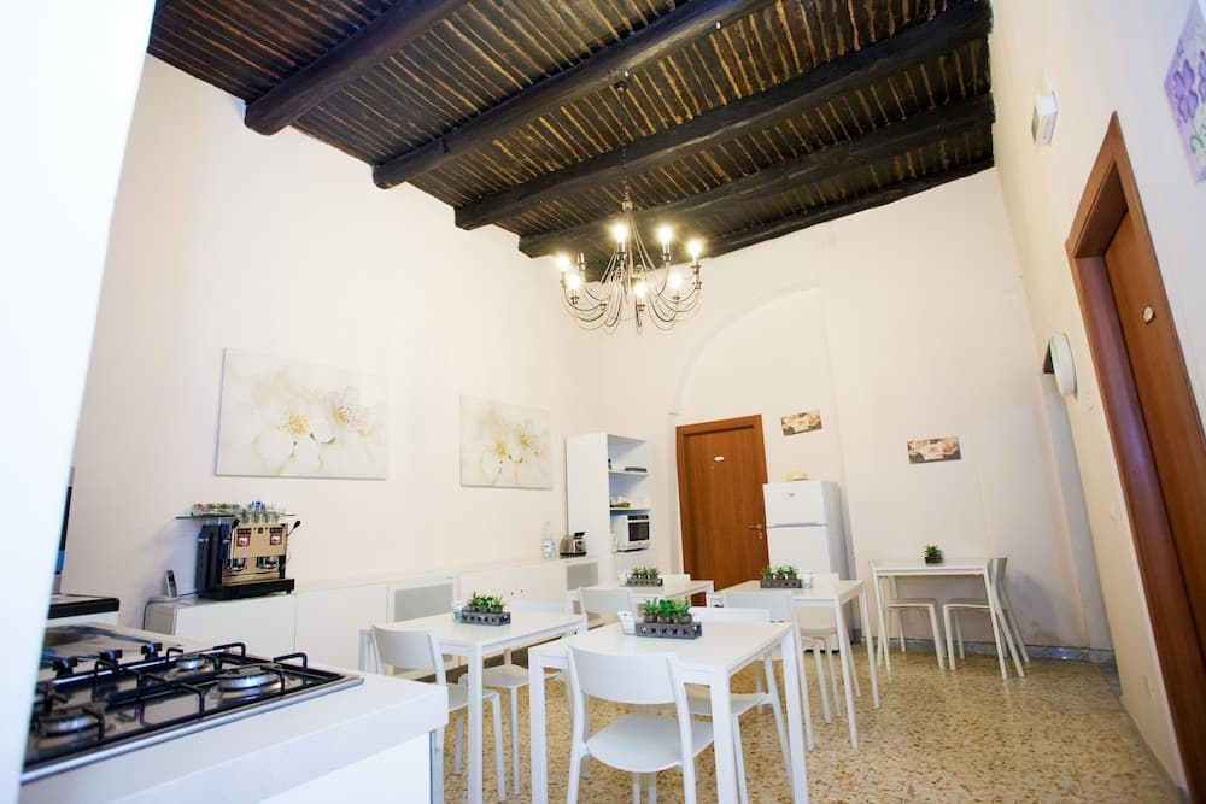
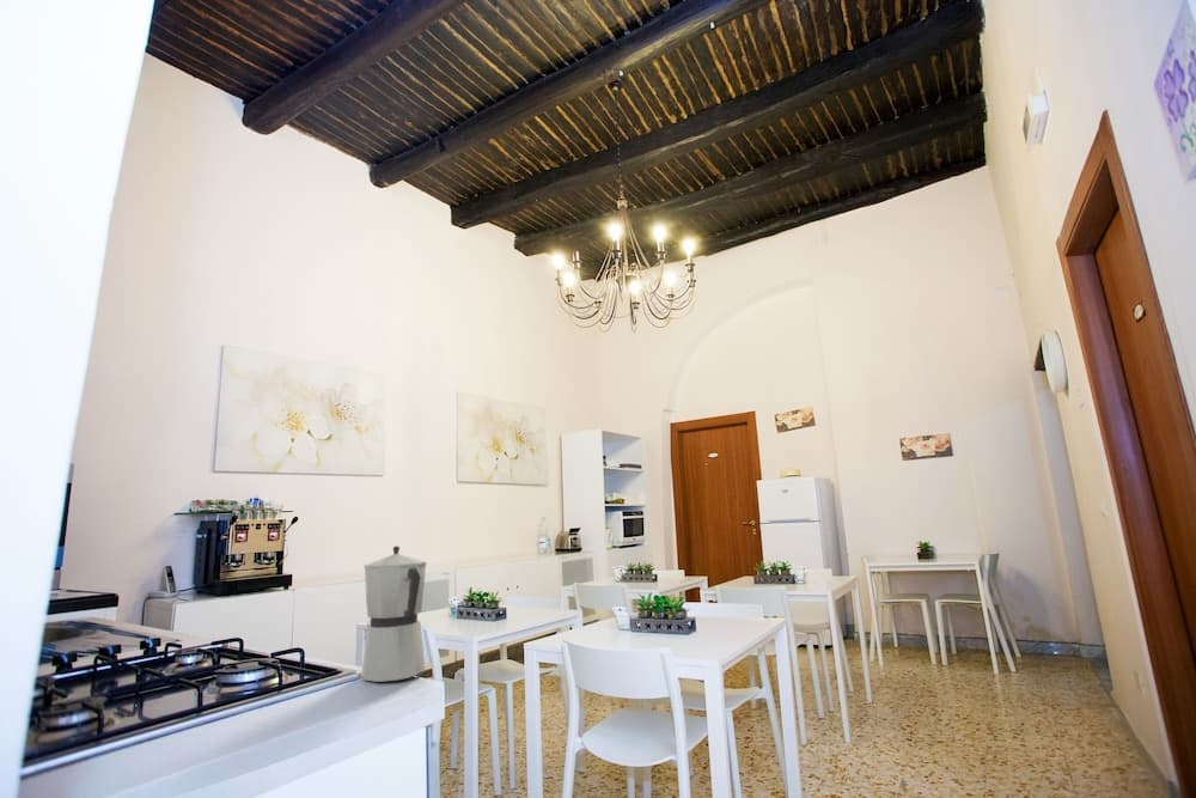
+ coffeepot [360,546,428,683]
